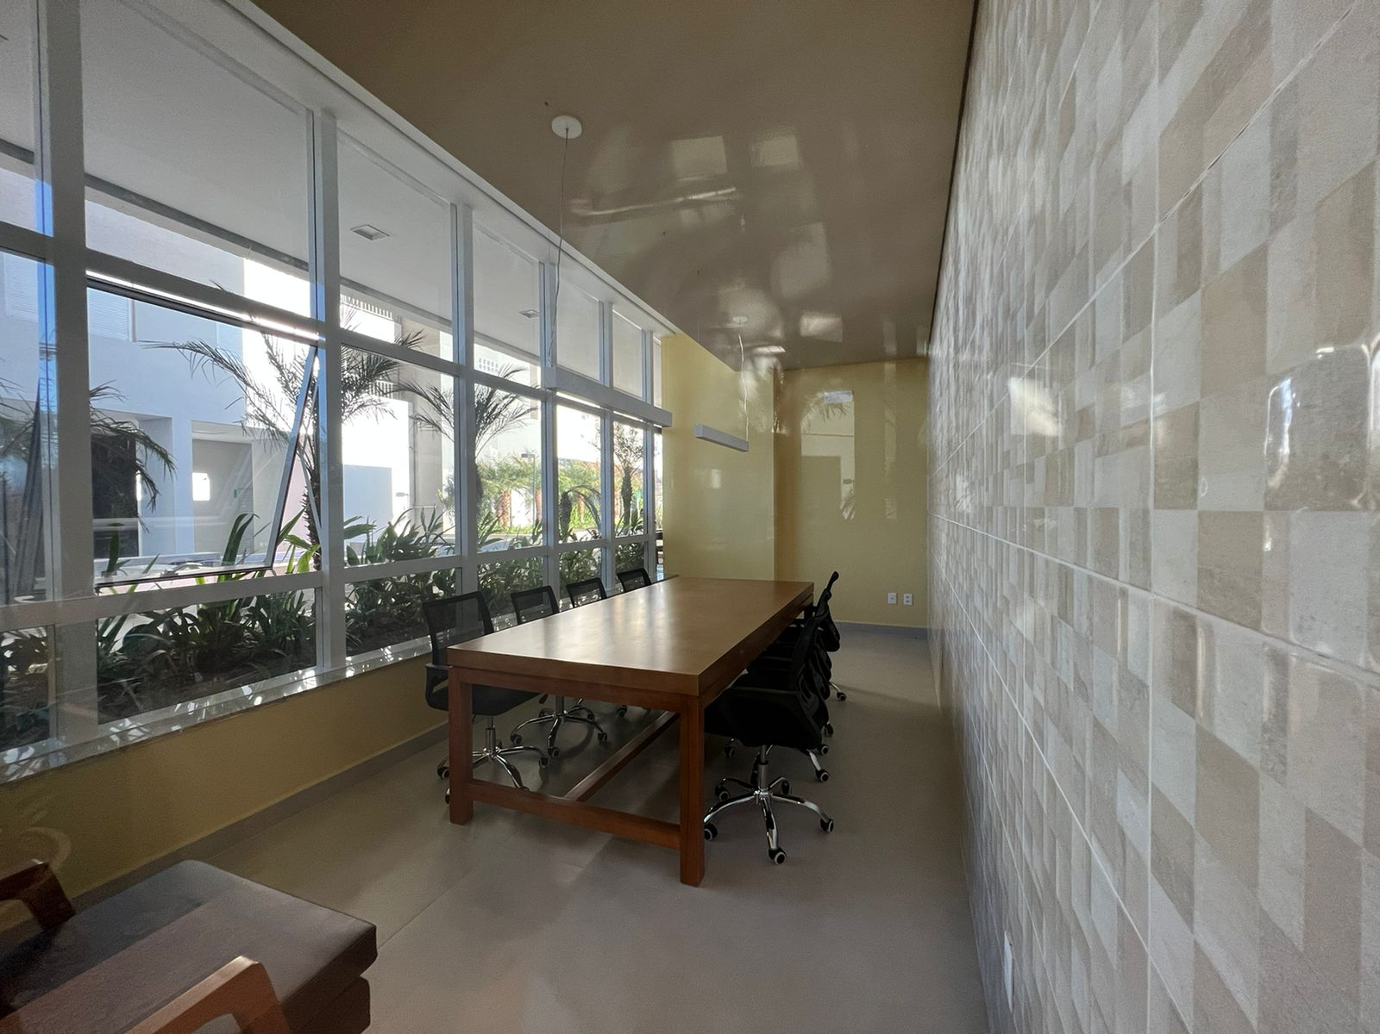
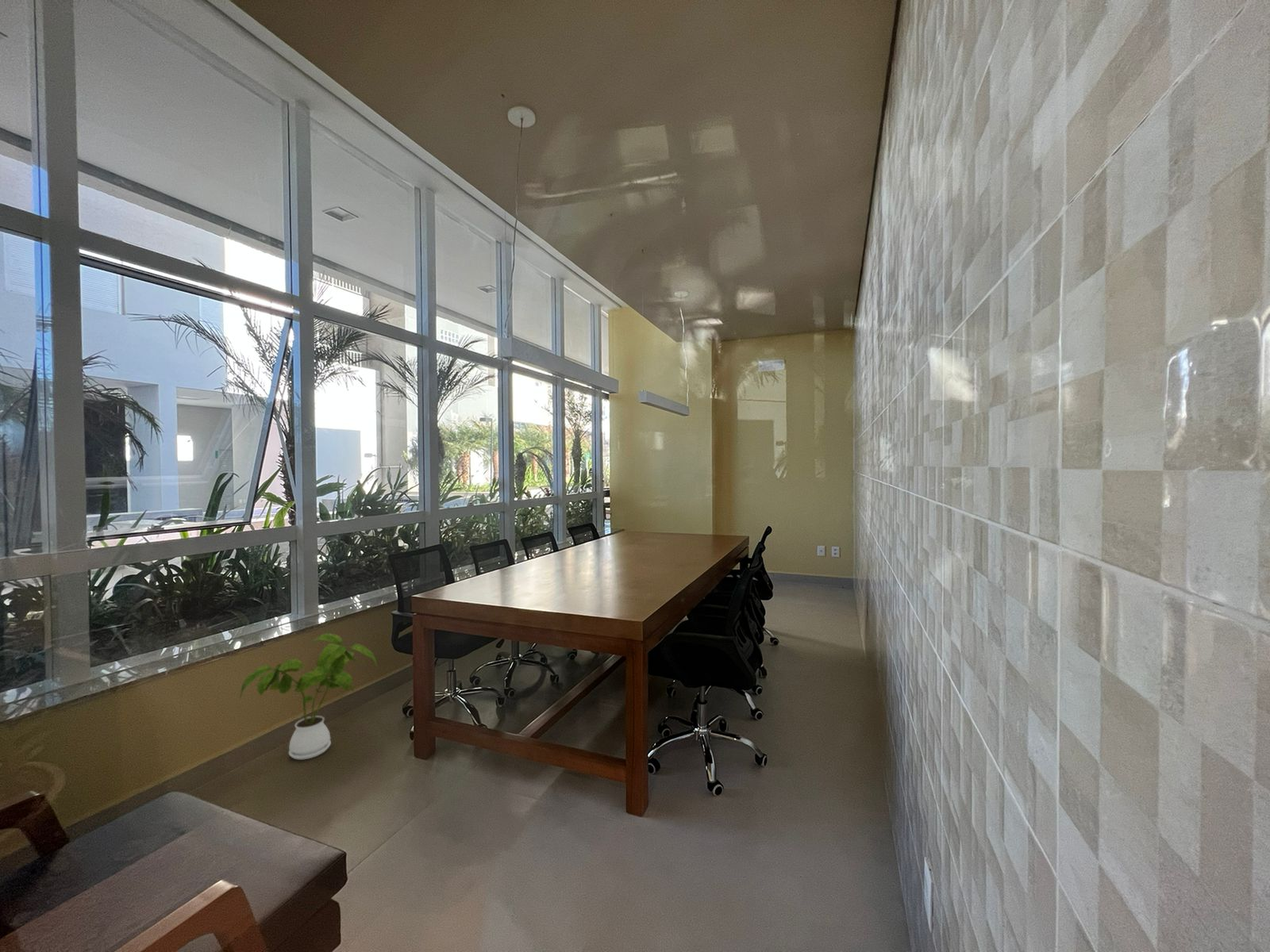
+ house plant [239,632,379,761]
